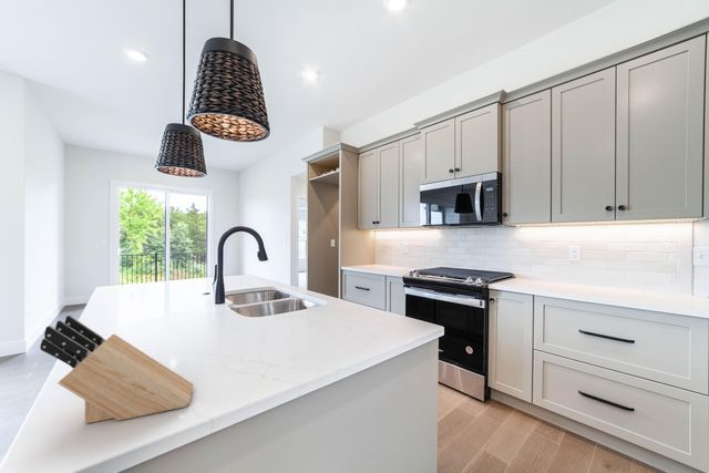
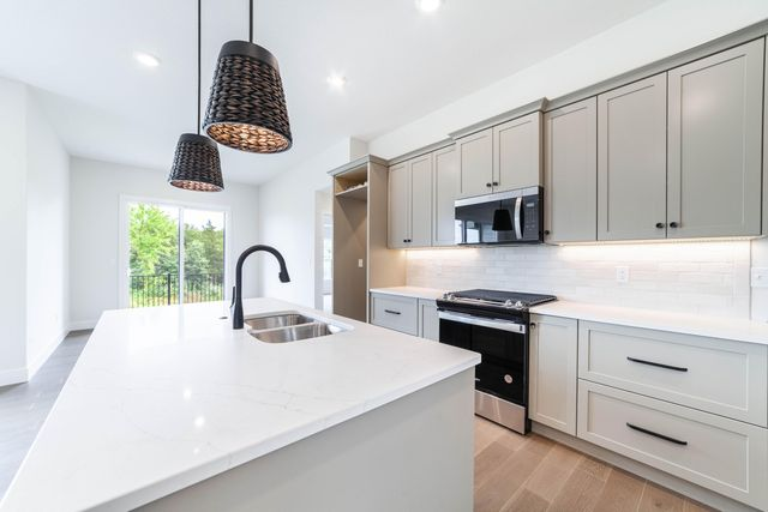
- knife block [39,315,194,424]
